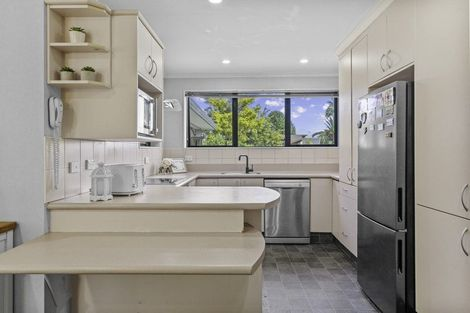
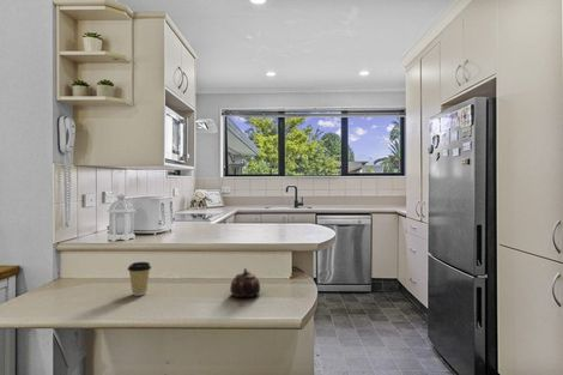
+ coffee cup [127,261,152,297]
+ teapot [229,267,261,298]
